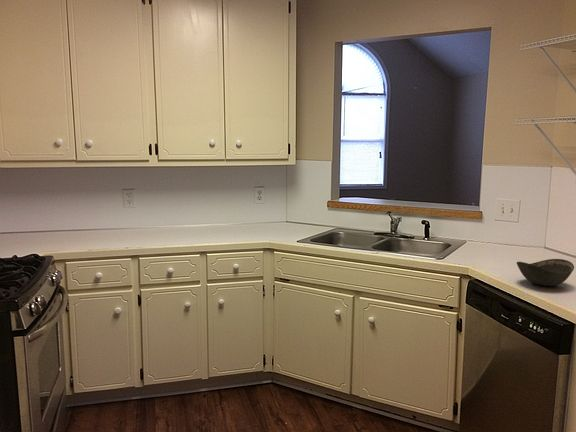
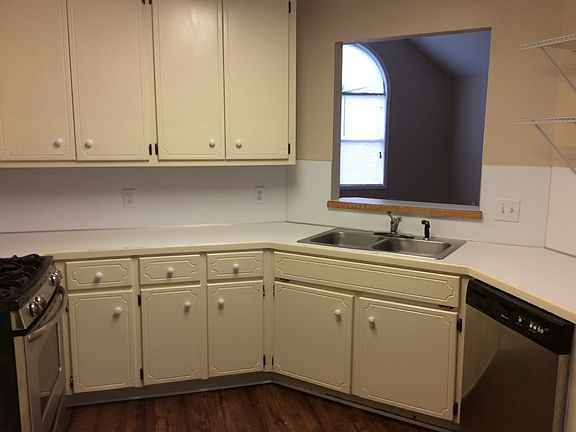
- bowl [516,258,575,287]
